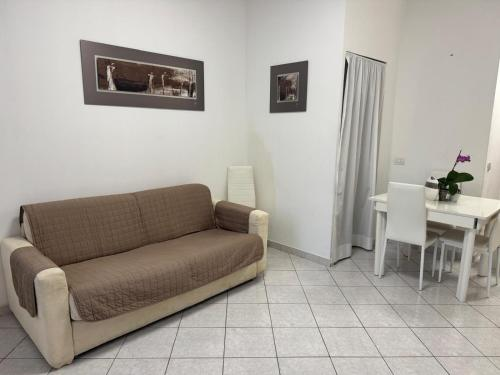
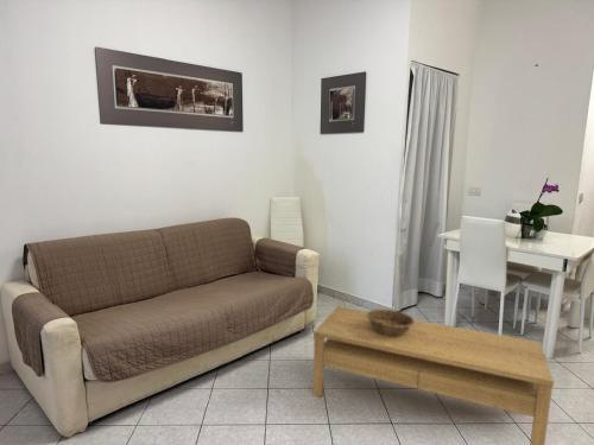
+ decorative bowl [367,309,415,336]
+ coffee table [312,305,555,445]
